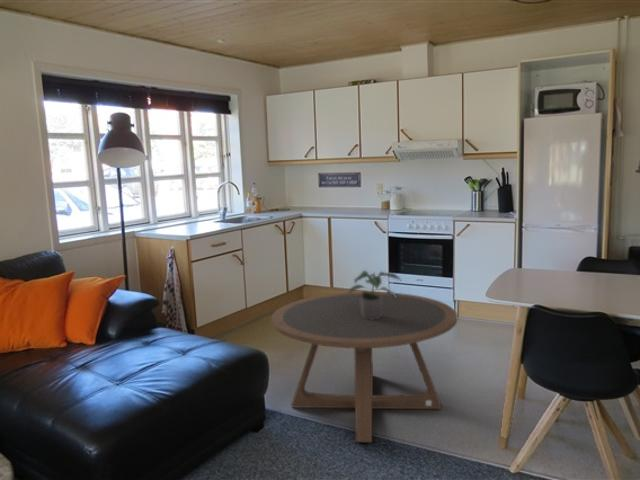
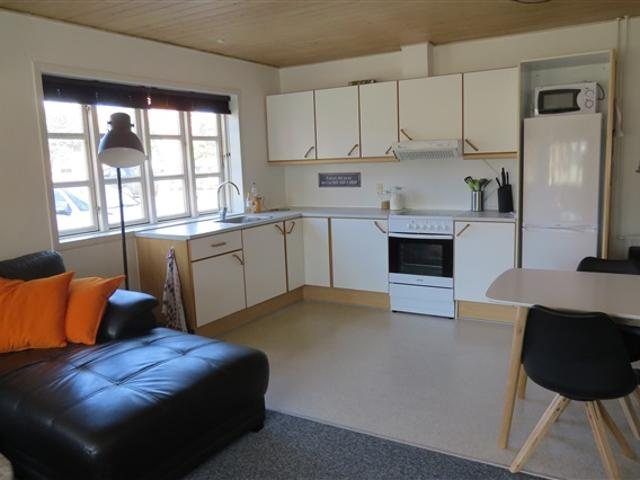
- coffee table [271,291,458,444]
- potted plant [346,269,402,320]
